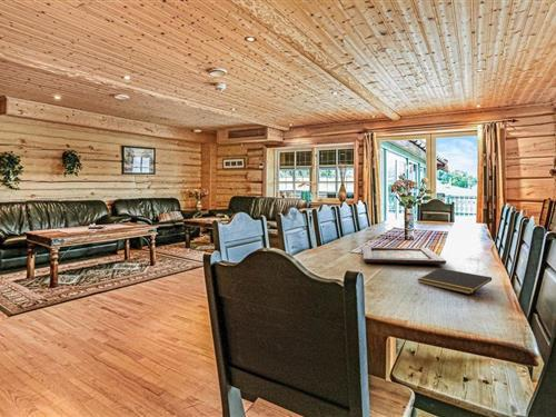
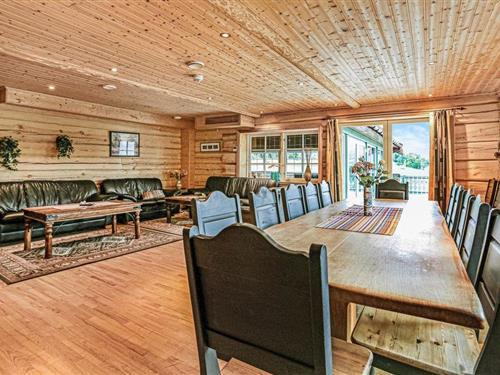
- religious icon [361,246,447,266]
- notepad [417,267,493,295]
